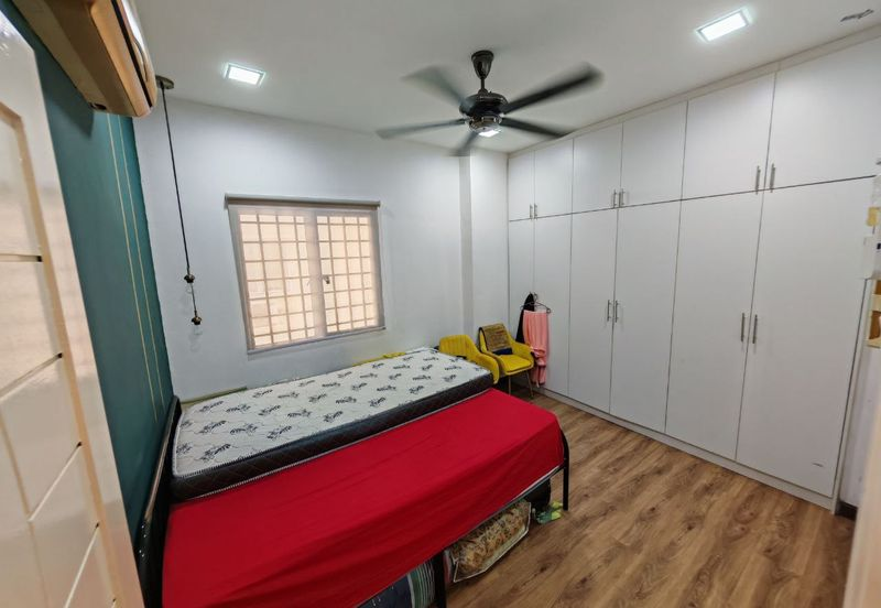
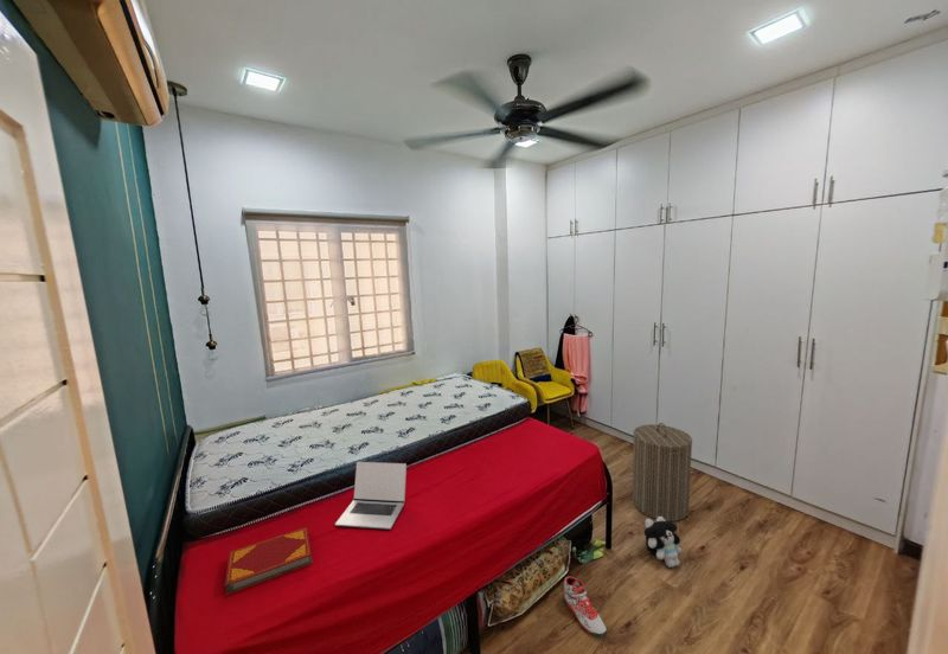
+ laundry hamper [632,422,693,522]
+ plush toy [643,517,684,569]
+ laptop [334,461,408,531]
+ sneaker [563,576,608,639]
+ hardback book [224,526,314,596]
